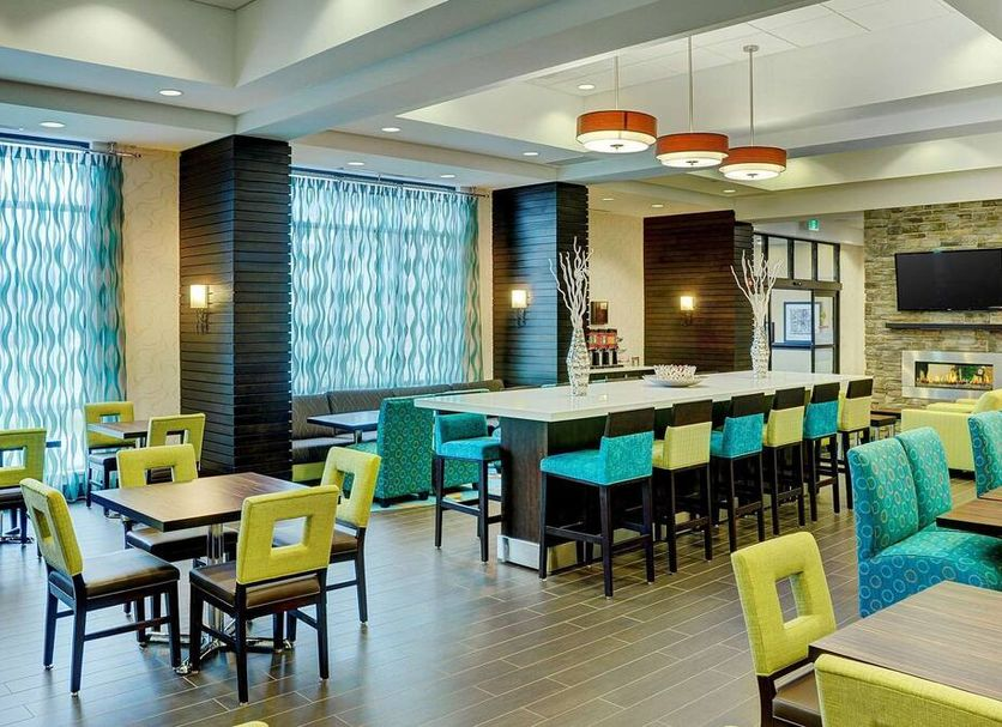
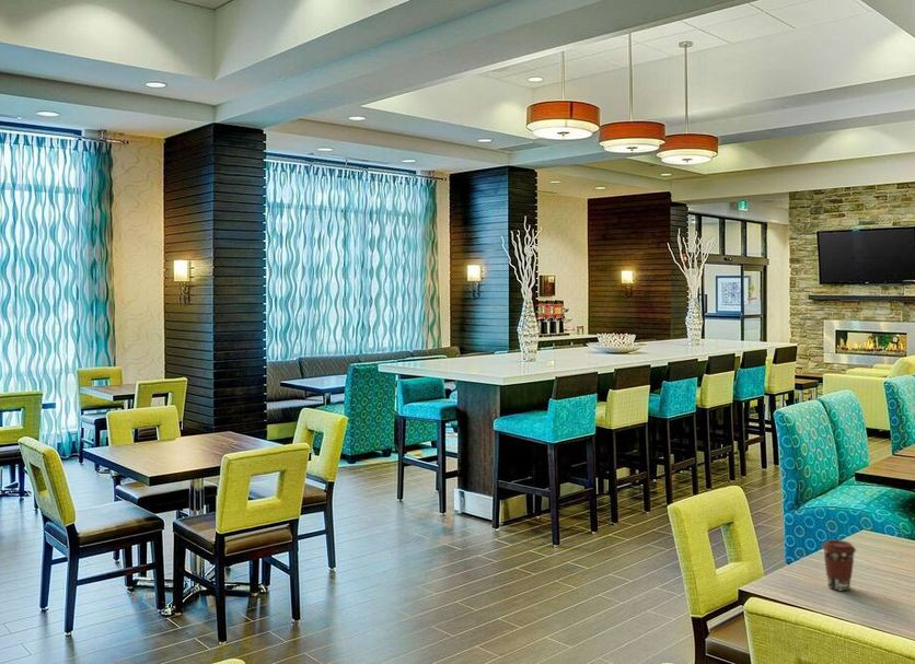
+ coffee cup [821,539,857,592]
